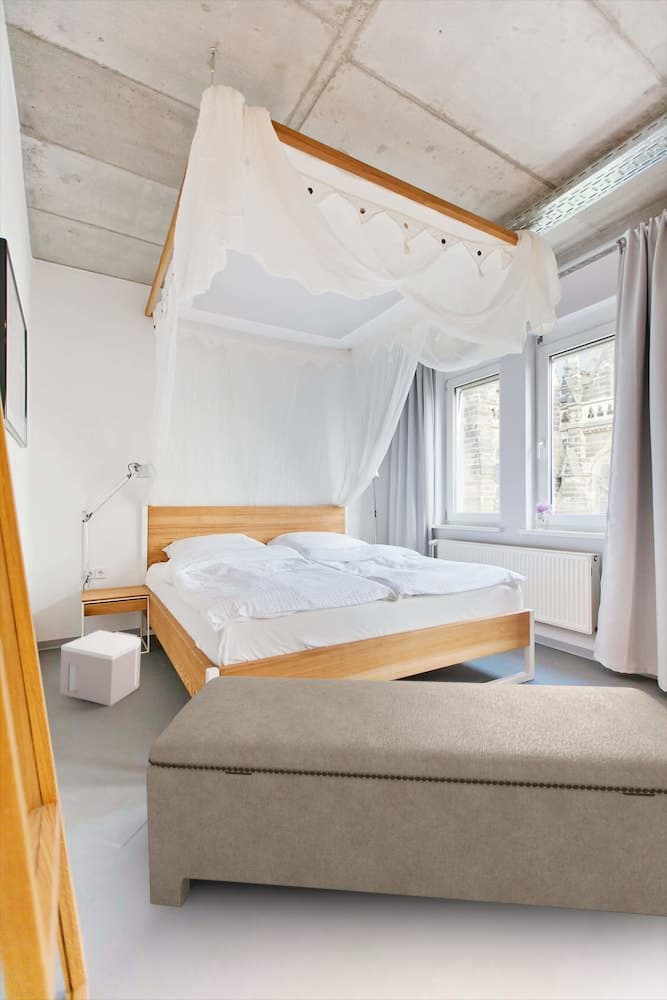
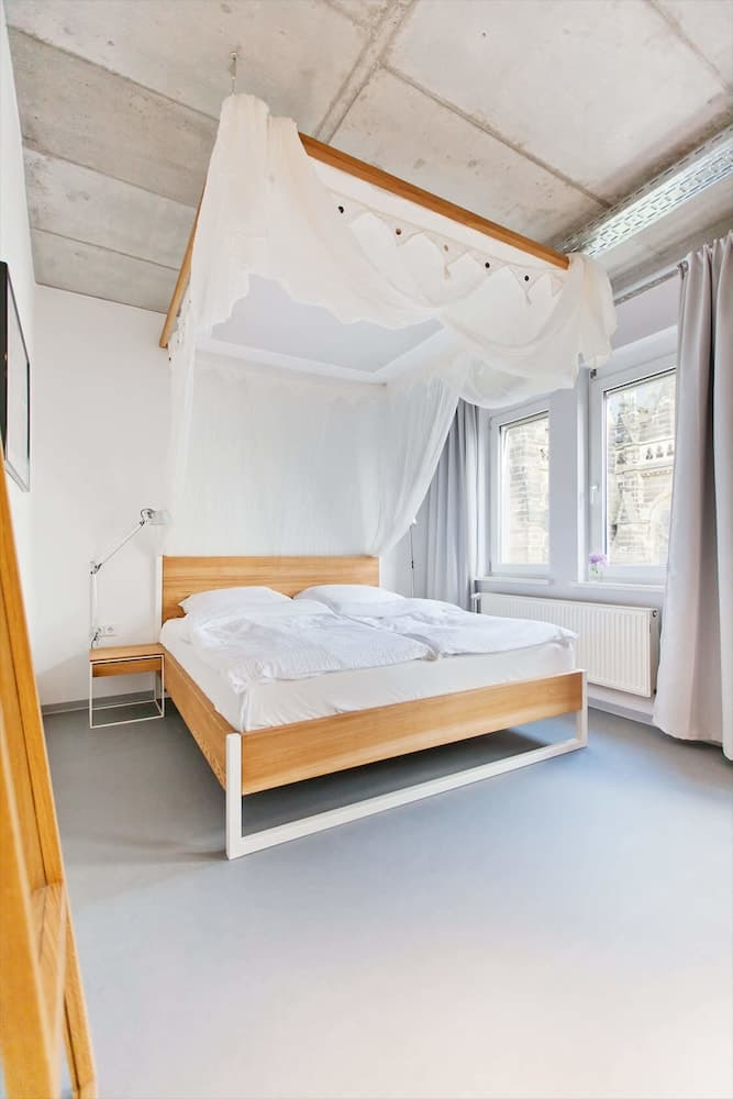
- architectural model [59,629,142,707]
- bench [145,675,667,918]
